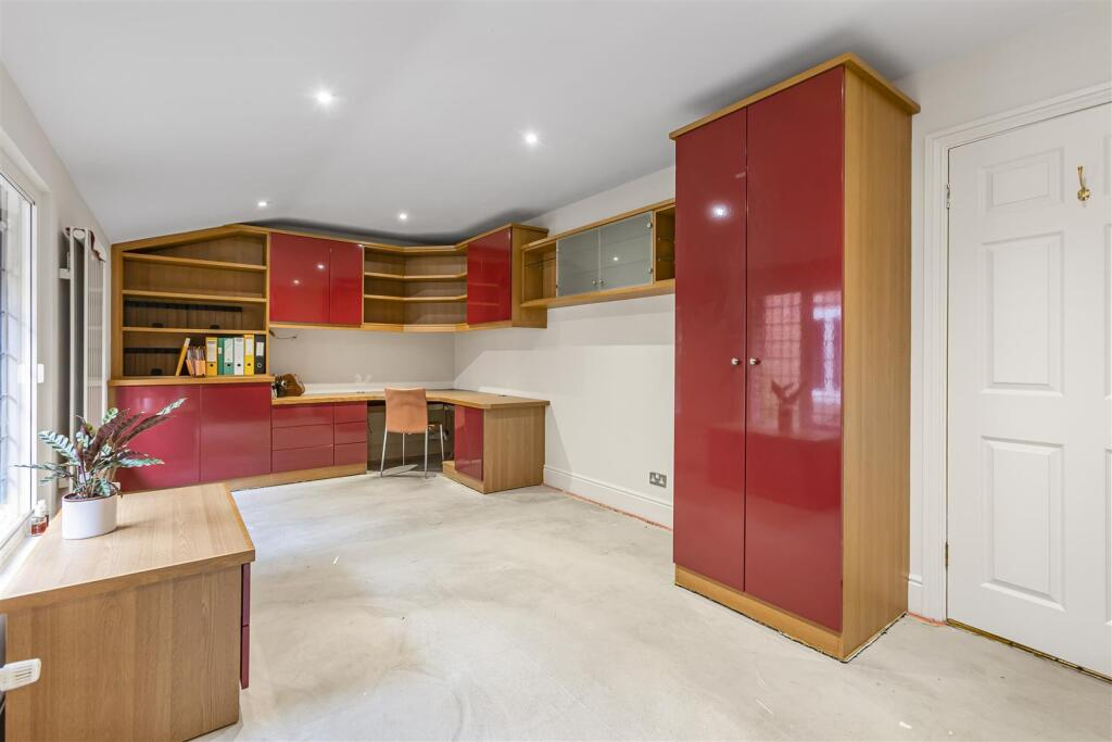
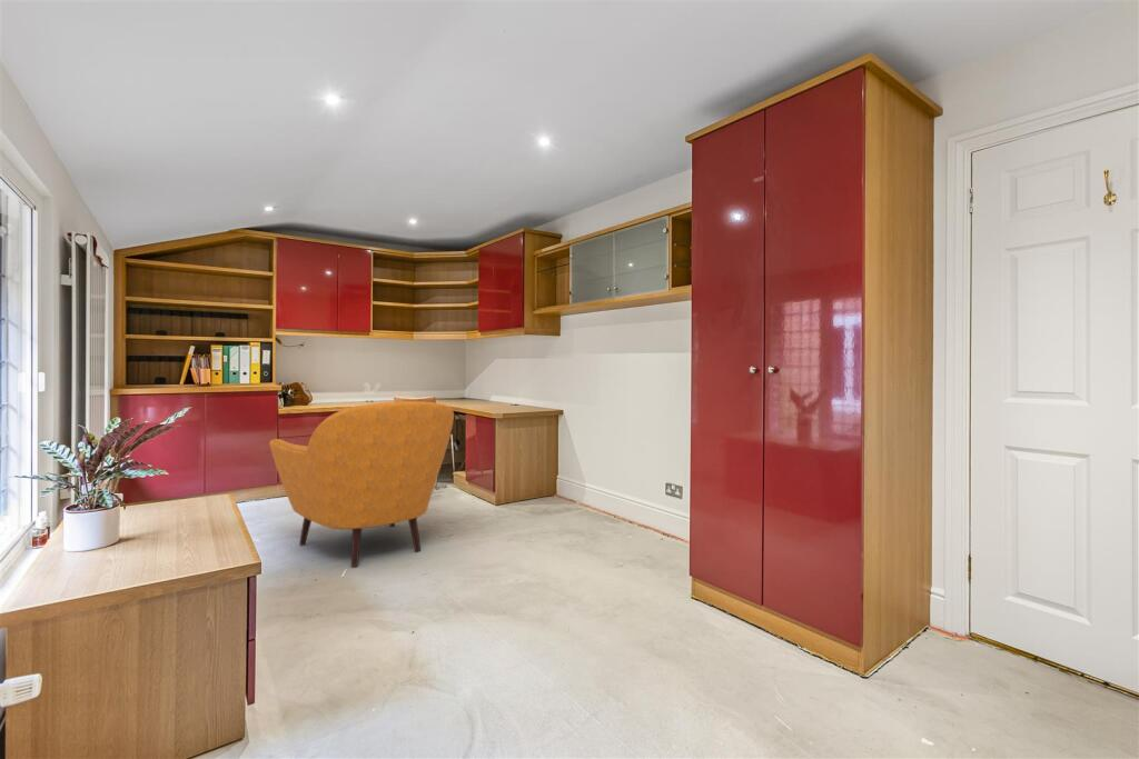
+ armchair [268,400,455,567]
